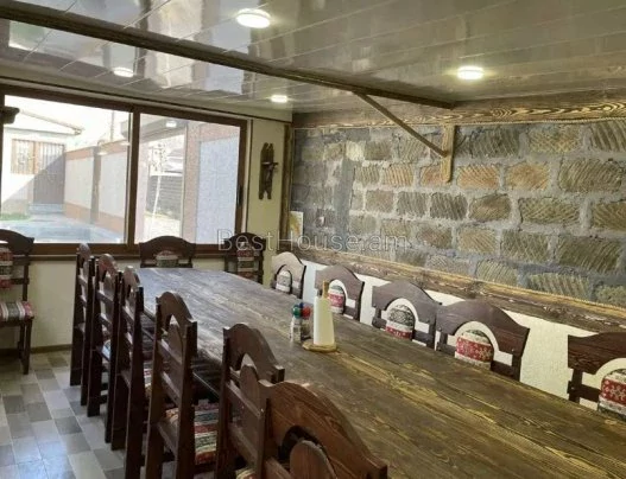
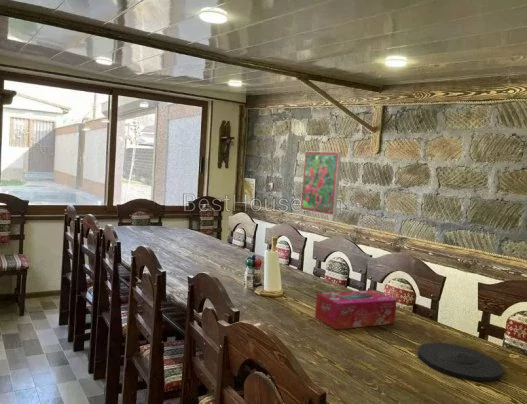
+ plate [417,342,504,382]
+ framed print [300,150,342,216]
+ tissue box [314,289,398,330]
